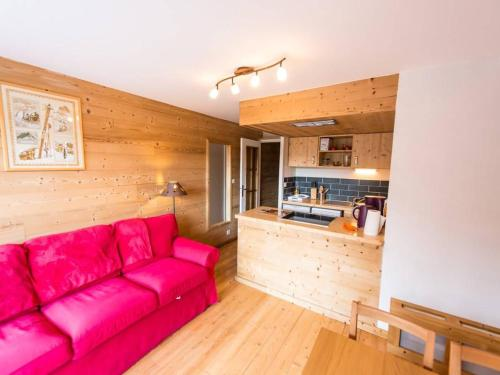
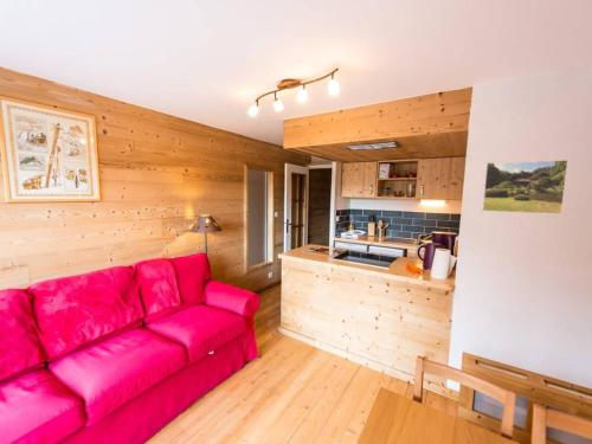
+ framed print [481,159,570,215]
